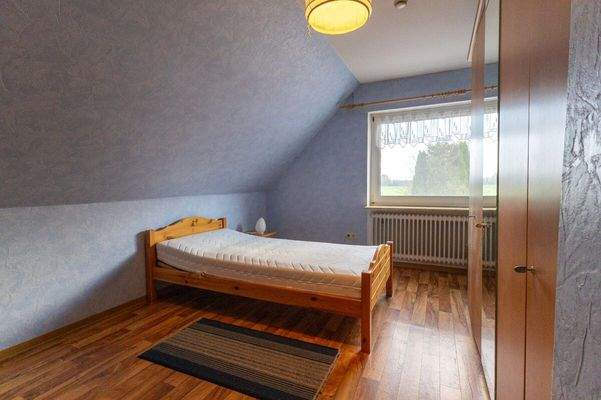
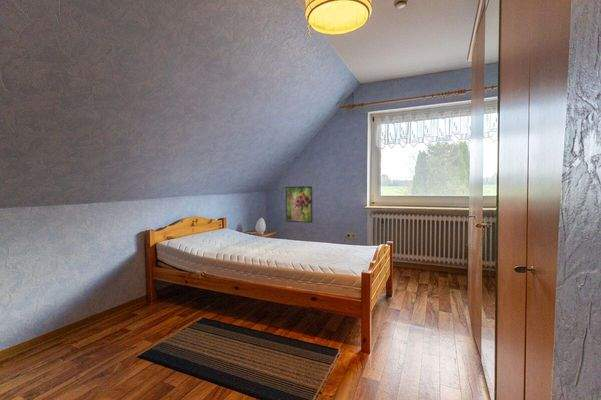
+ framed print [285,185,314,224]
